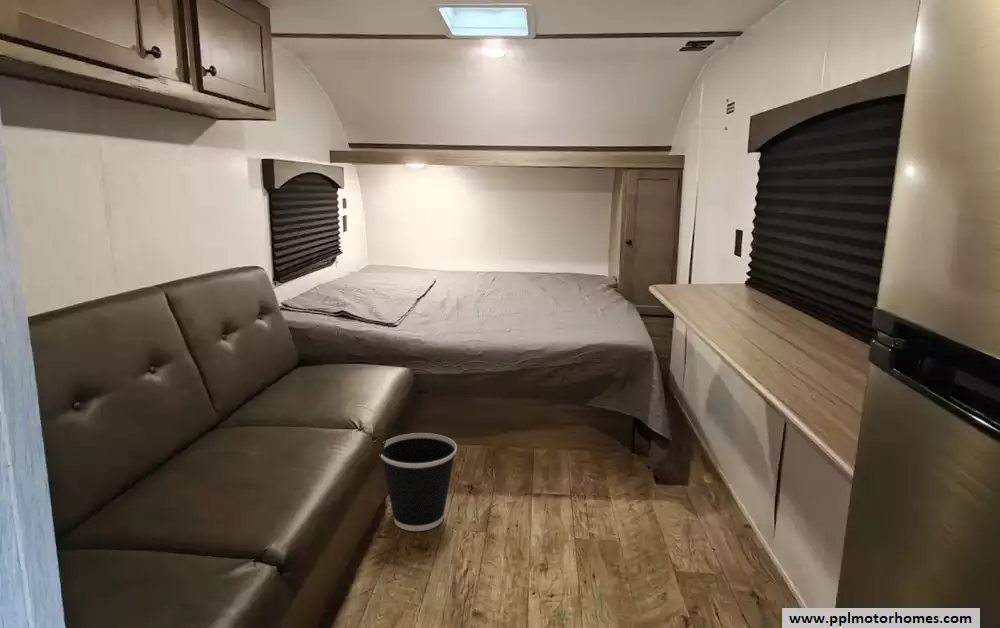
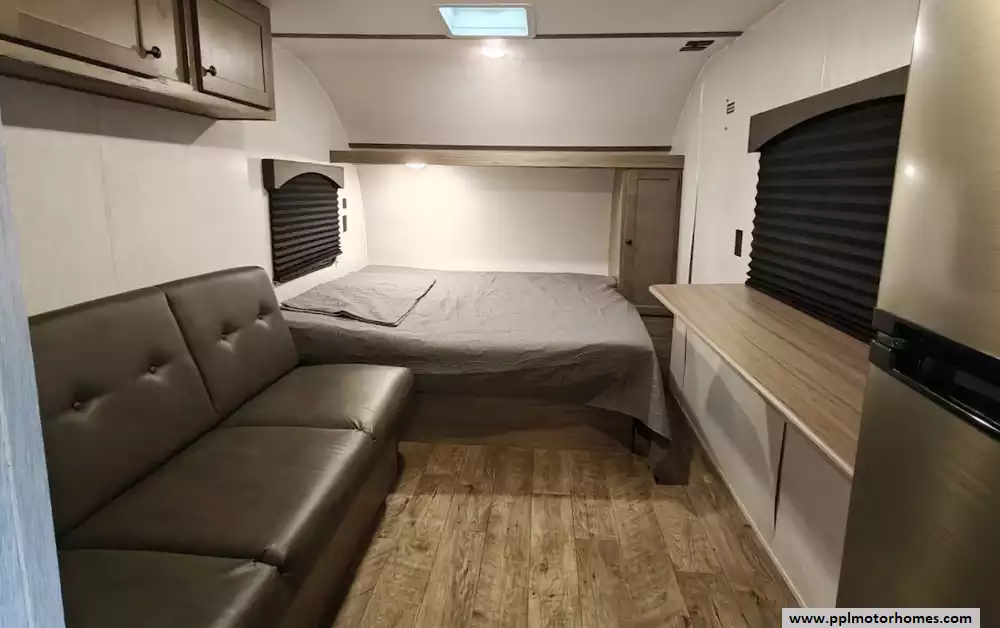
- wastebasket [379,432,458,532]
